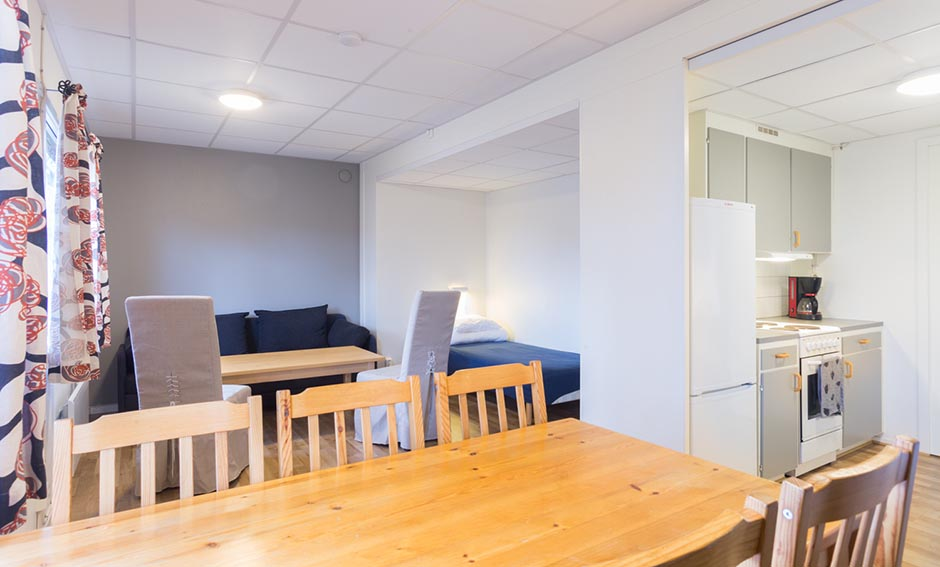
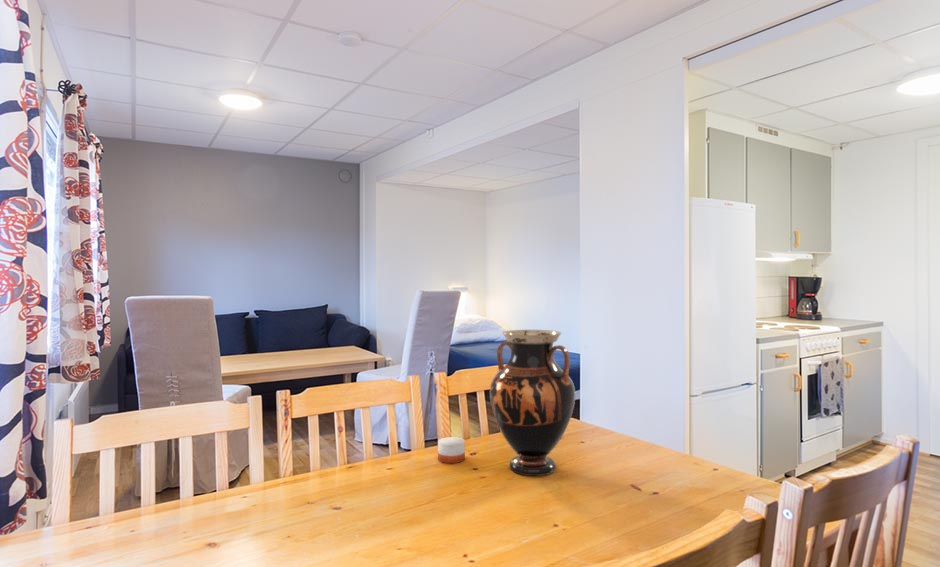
+ candle [437,436,466,464]
+ vase [489,329,576,477]
